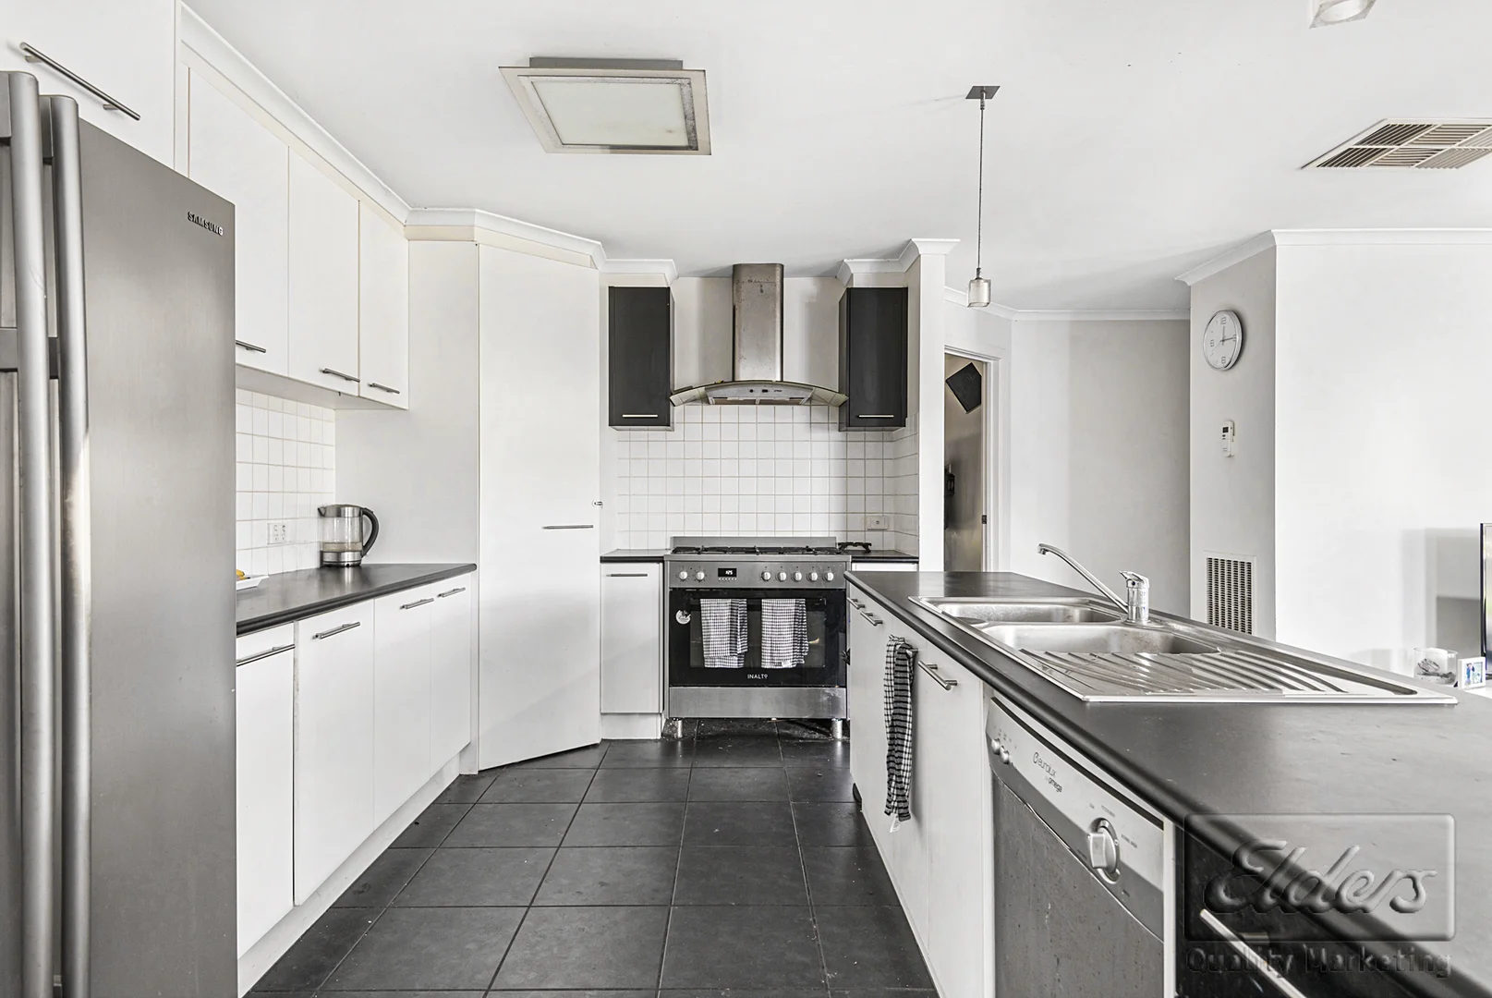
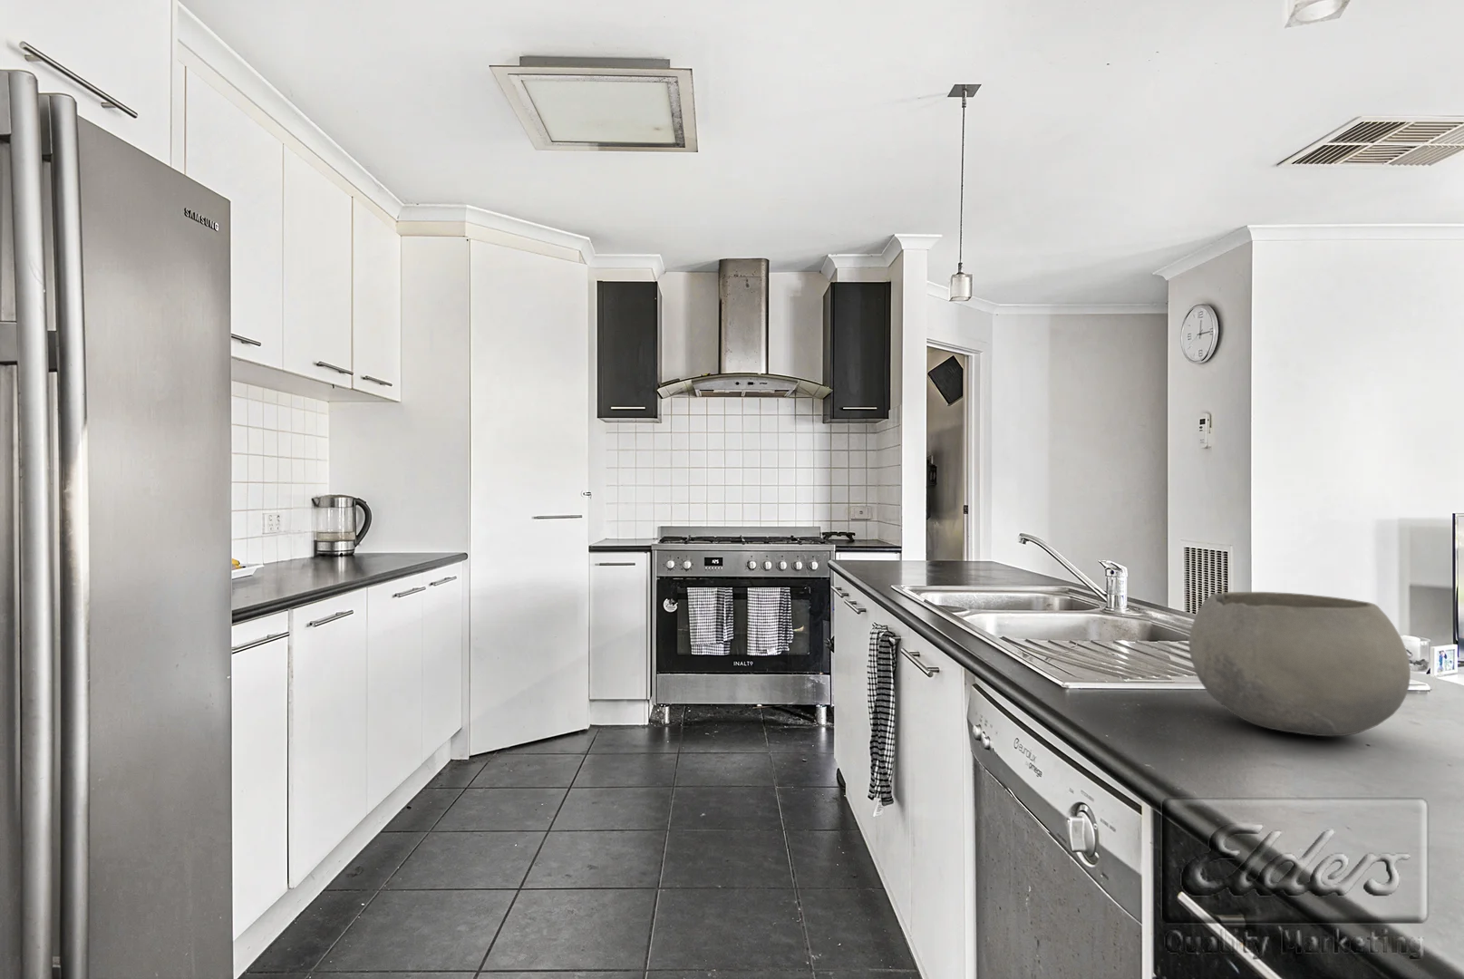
+ bowl [1188,591,1412,736]
